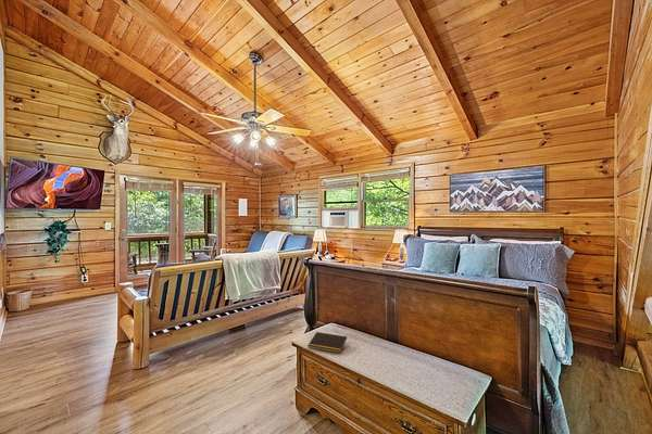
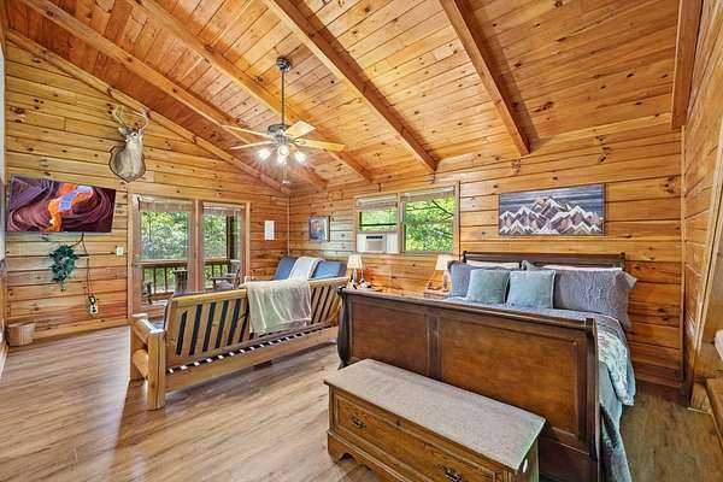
- notepad [306,331,348,355]
